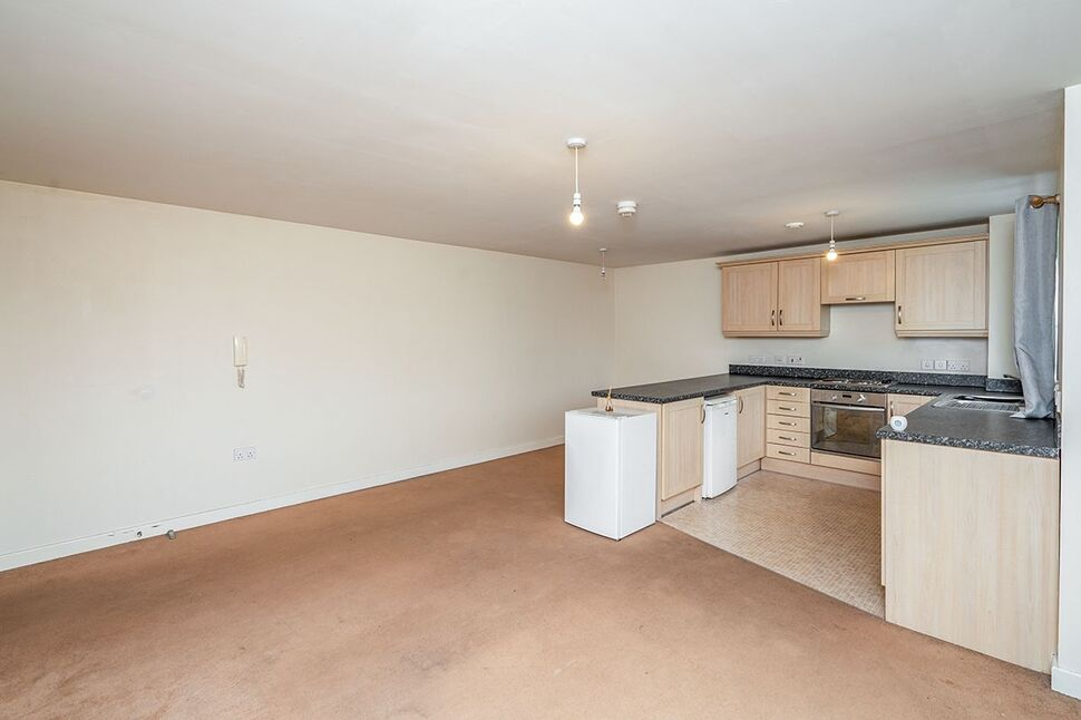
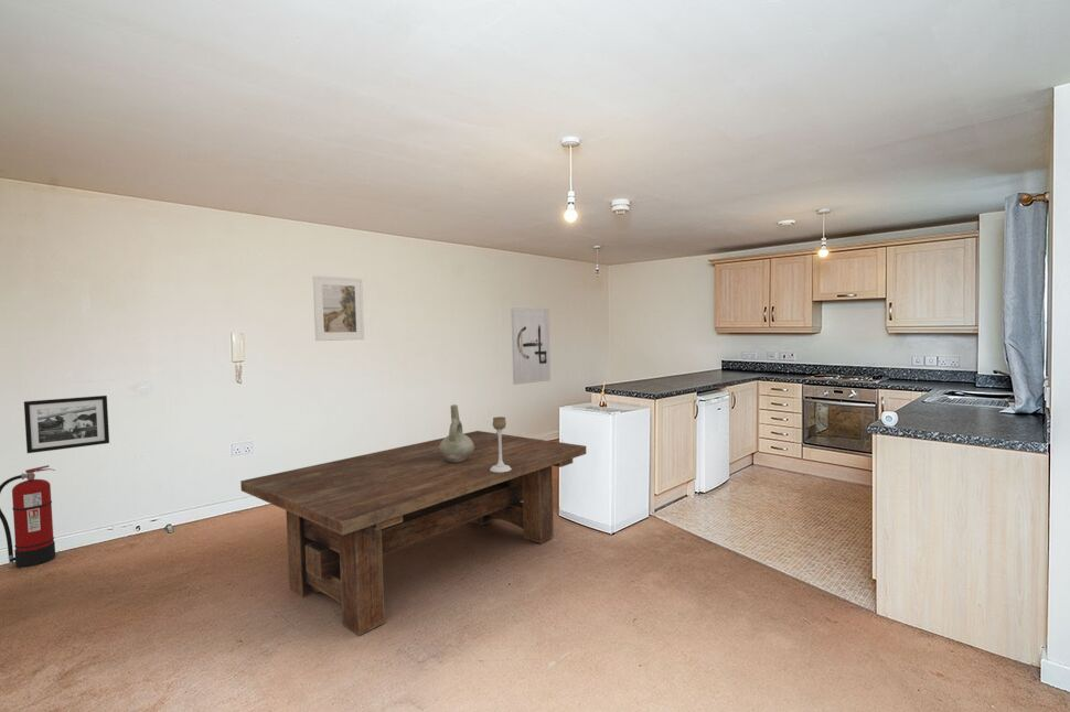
+ fire extinguisher [0,464,56,569]
+ decorative vase [439,403,474,463]
+ candle holder [490,416,512,473]
+ dining table [239,430,588,637]
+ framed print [312,274,365,342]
+ wall art [511,306,552,386]
+ picture frame [23,395,110,454]
